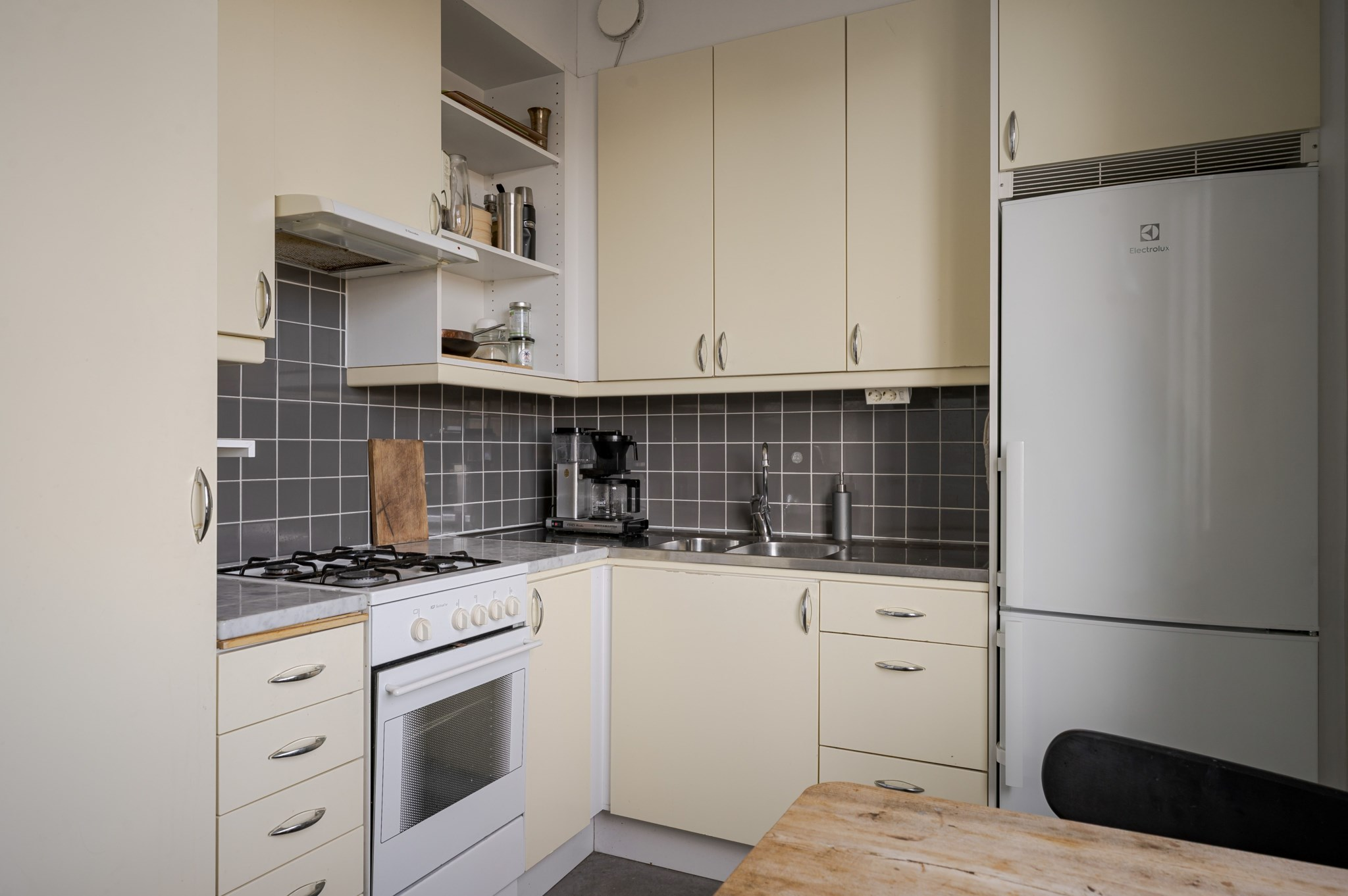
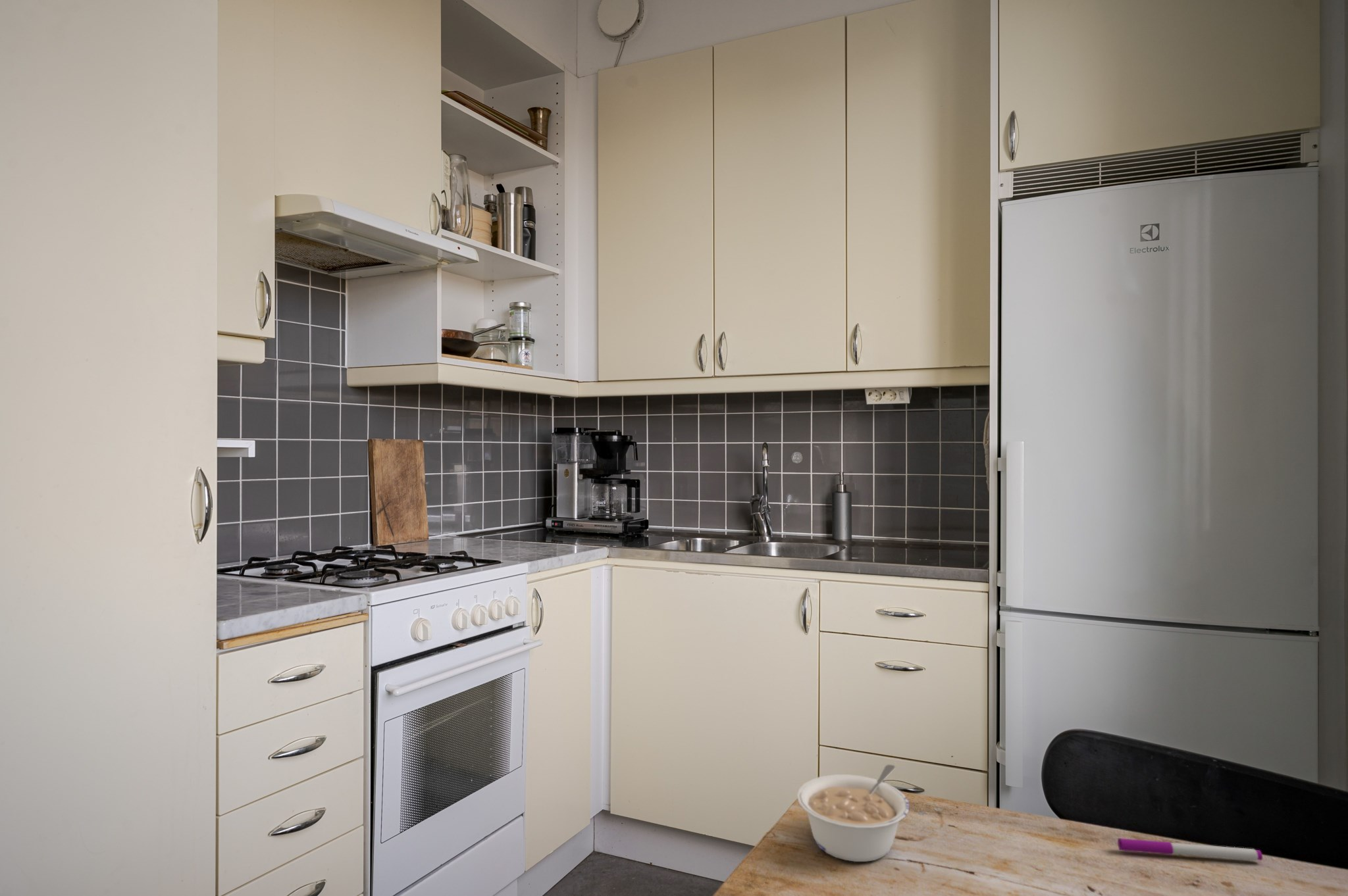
+ legume [796,764,910,862]
+ pen [1117,837,1263,861]
